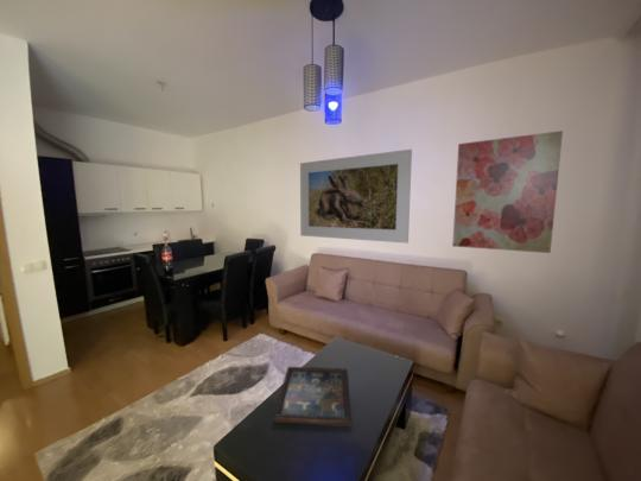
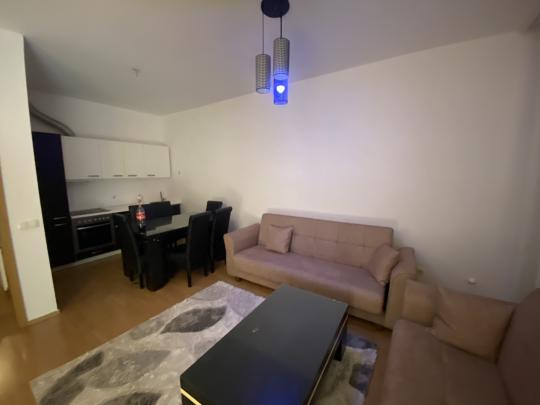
- decorative tray [272,366,353,428]
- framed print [299,148,413,245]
- wall art [451,129,564,254]
